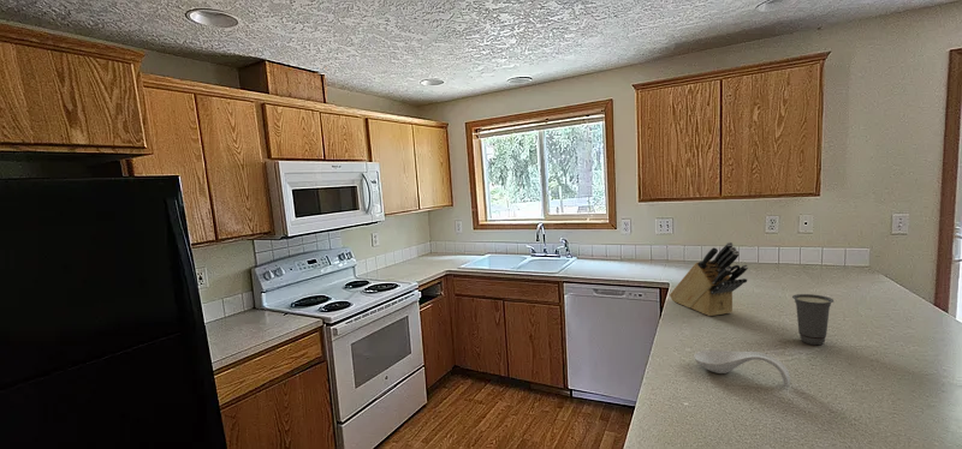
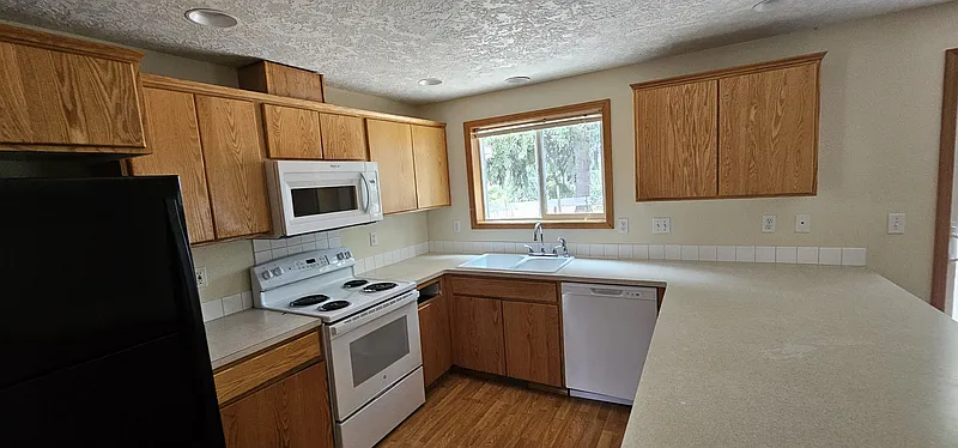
- knife block [669,241,749,317]
- spoon rest [693,348,791,388]
- cup [791,293,835,346]
